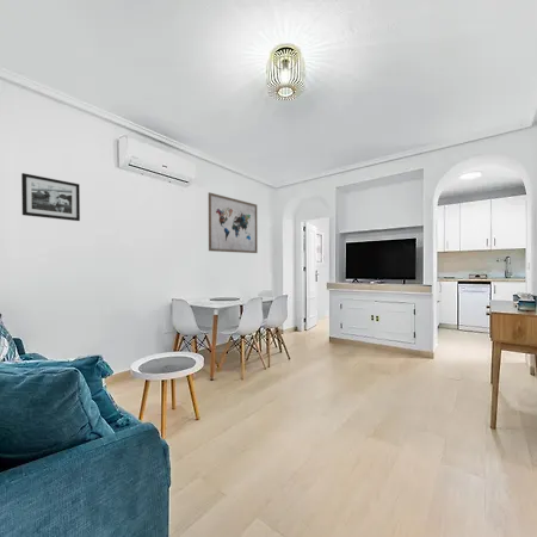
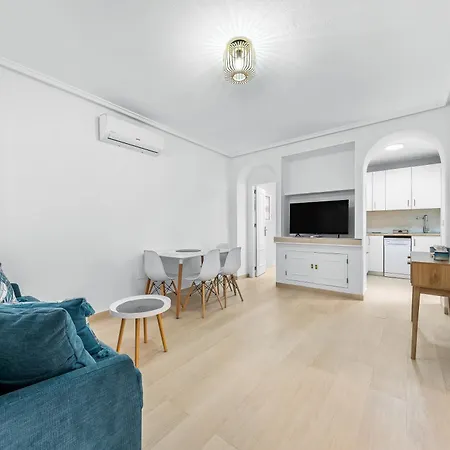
- picture frame [20,172,81,222]
- wall art [208,191,259,254]
